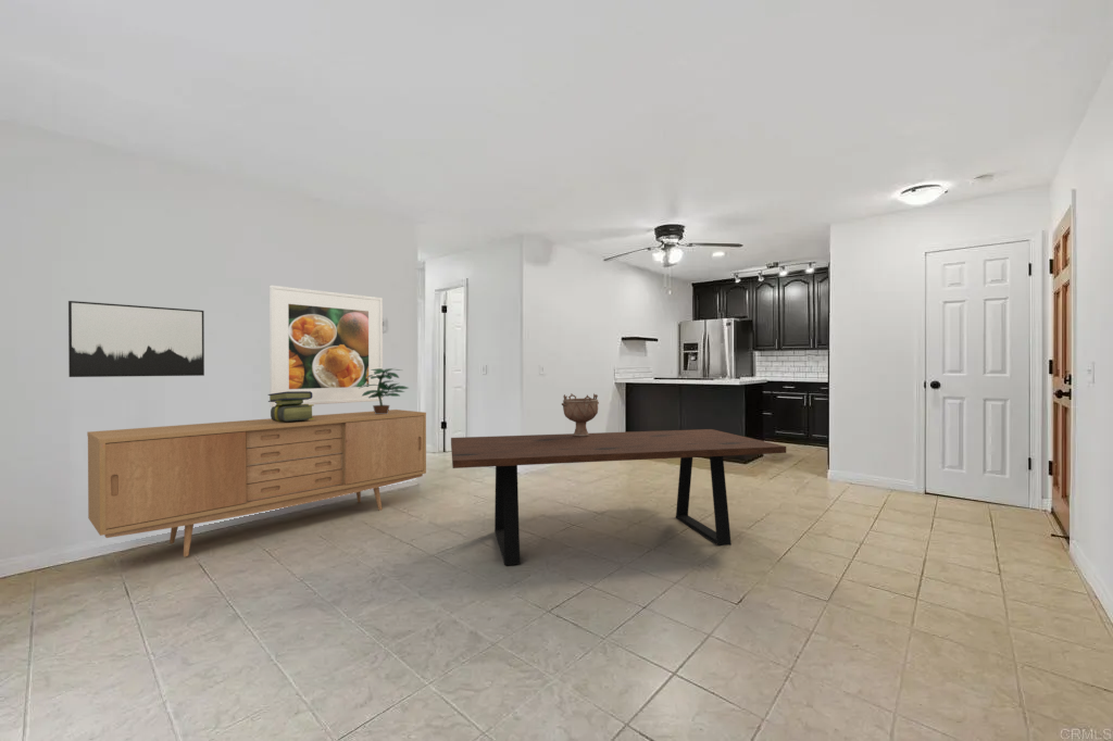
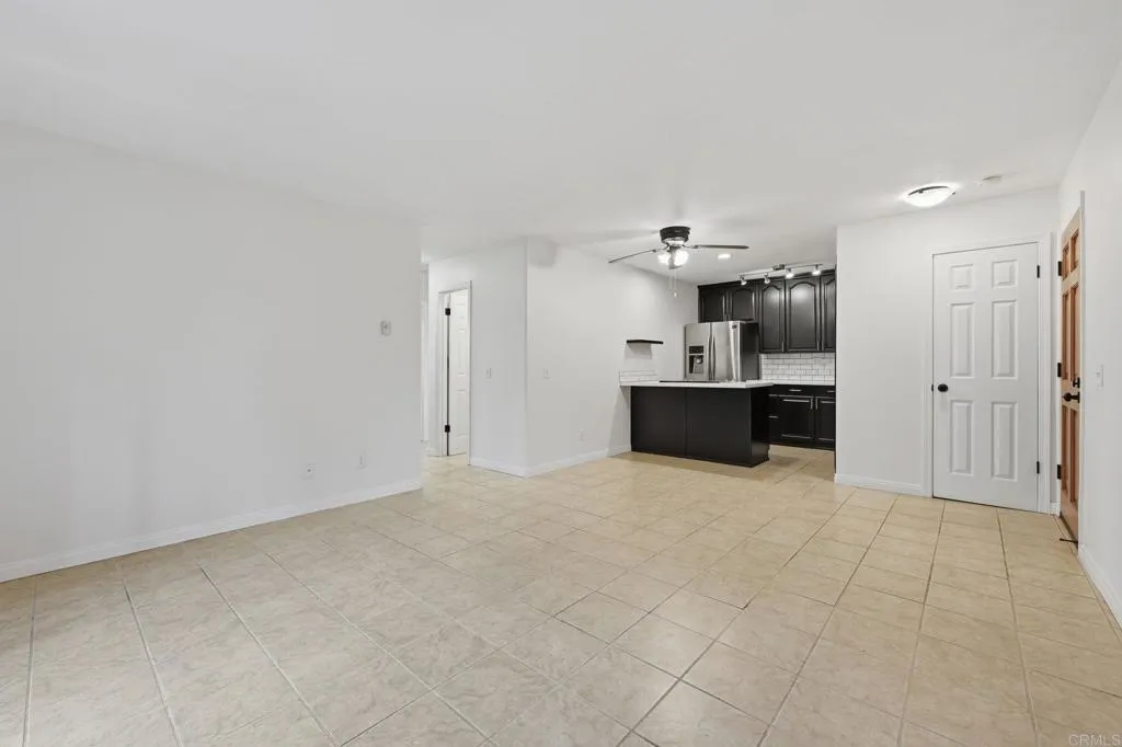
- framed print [268,284,384,407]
- decorative bowl [561,392,600,437]
- stack of books [267,391,315,422]
- dining table [450,428,787,566]
- potted plant [361,367,410,414]
- wall art [67,300,205,378]
- sideboard [86,409,427,558]
